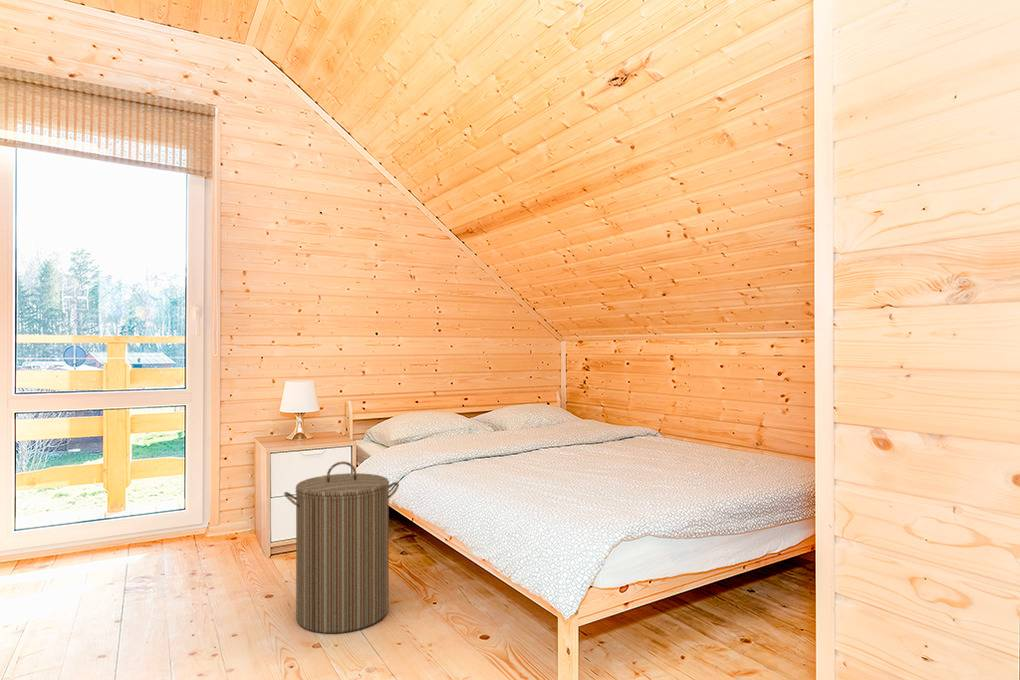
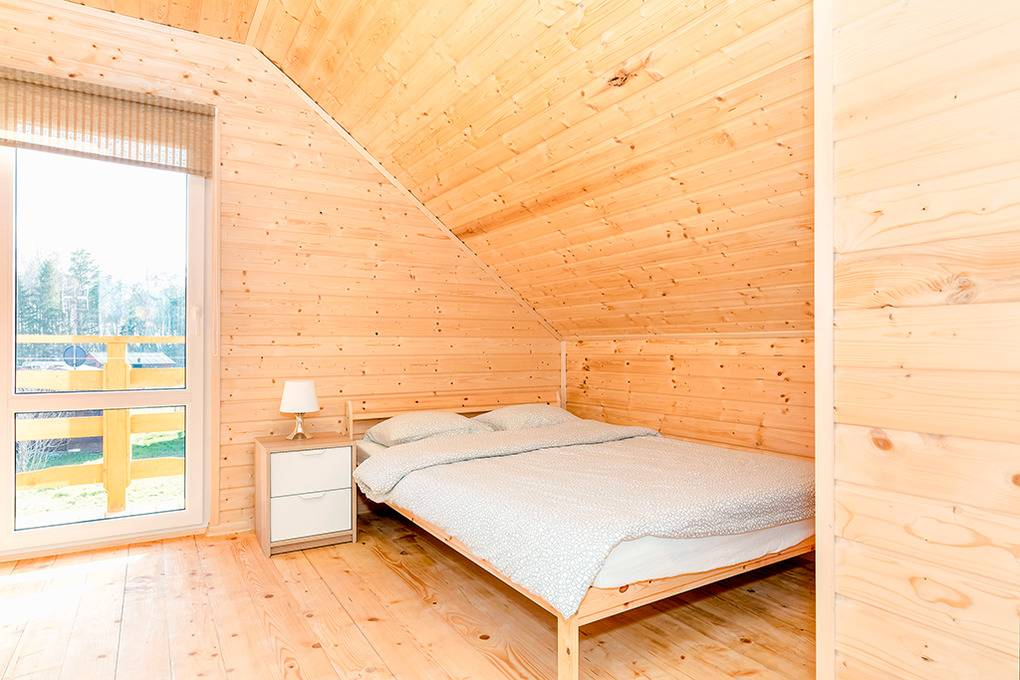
- laundry hamper [283,461,400,634]
